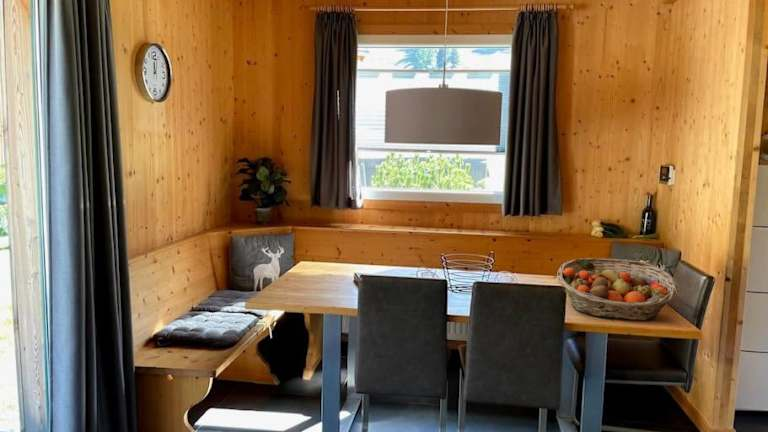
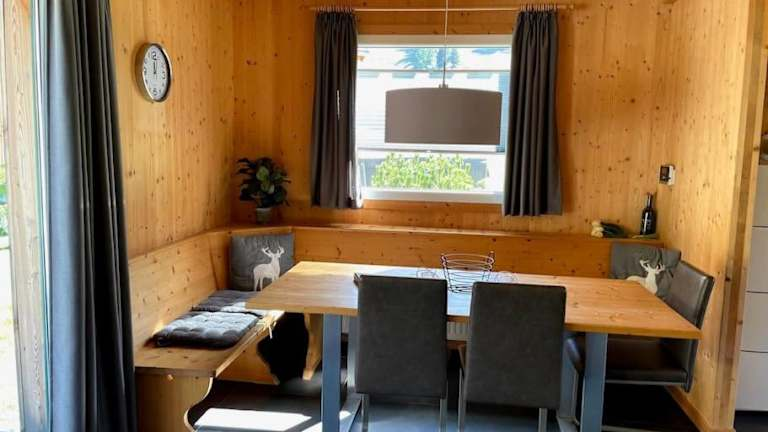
- fruit basket [556,257,680,321]
